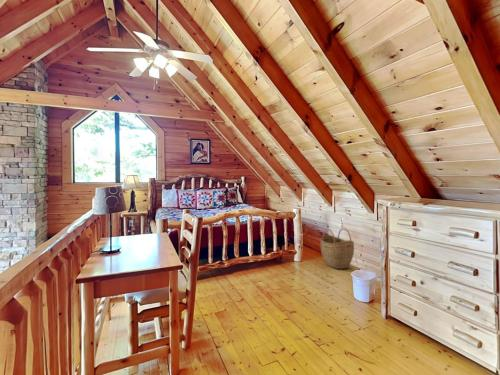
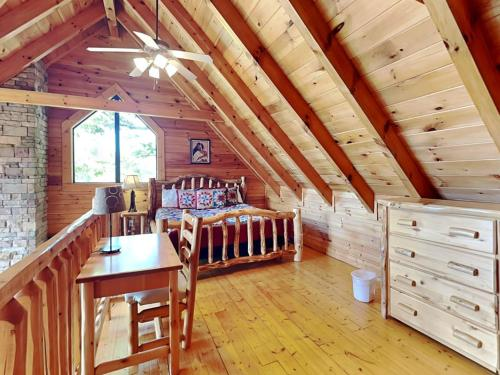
- woven basket [320,227,355,270]
